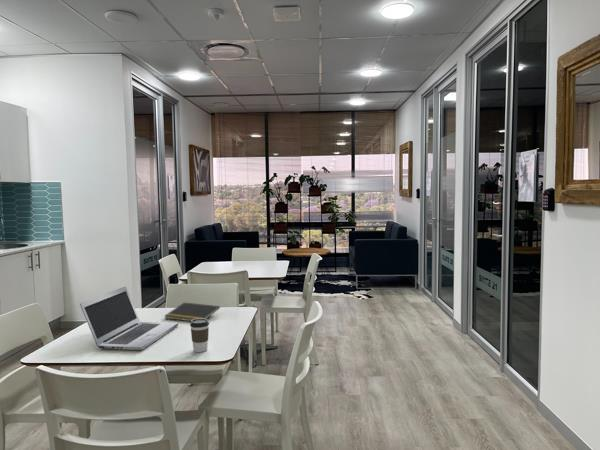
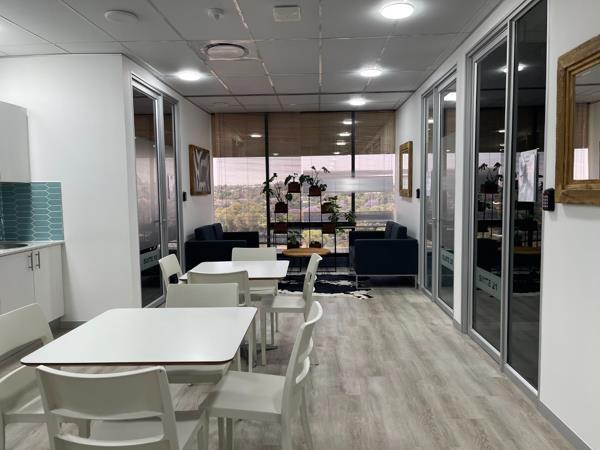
- notepad [163,302,221,322]
- coffee cup [189,319,210,353]
- laptop [79,285,179,351]
